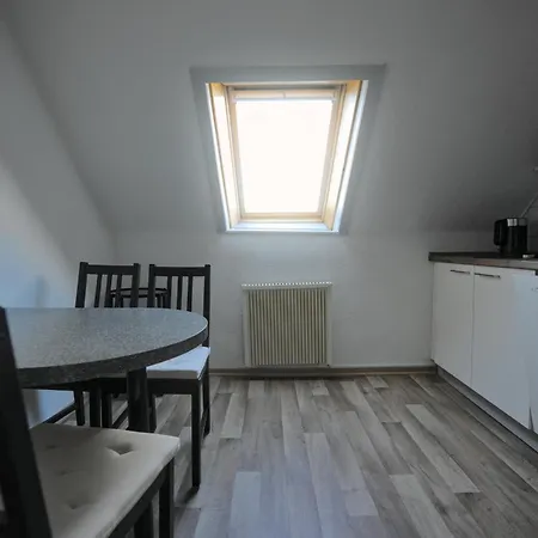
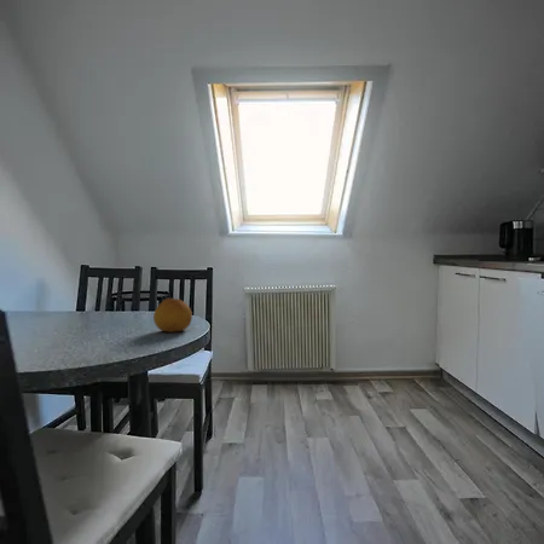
+ fruit [152,297,193,334]
